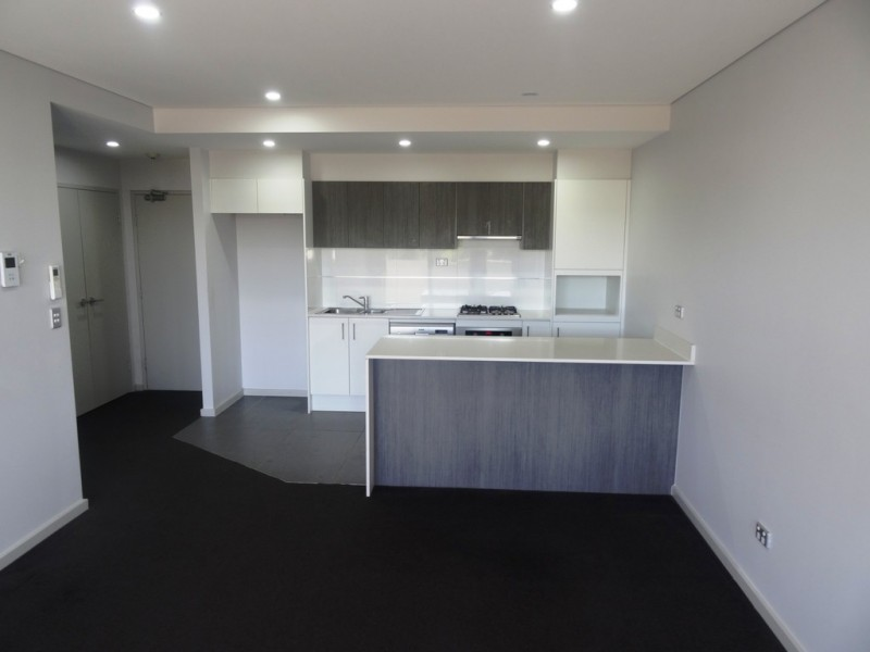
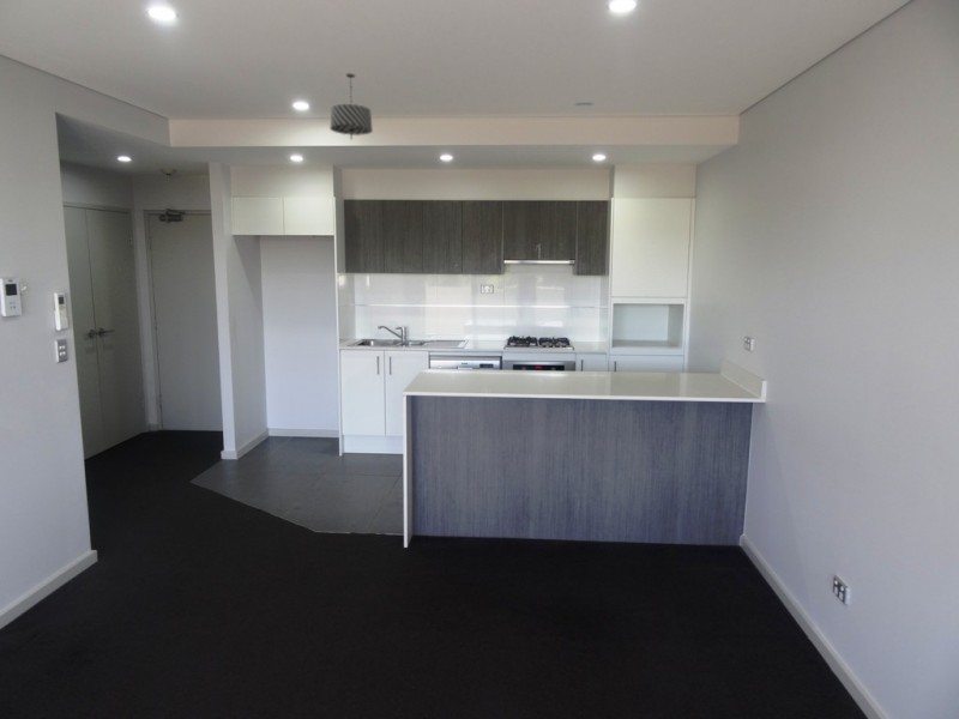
+ pendant light [328,73,374,140]
